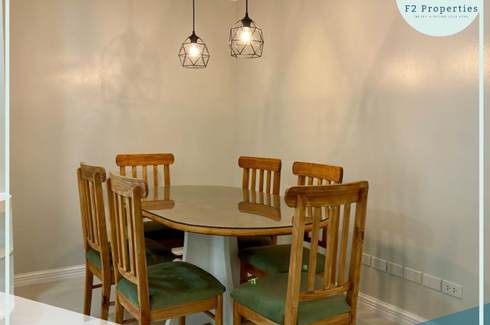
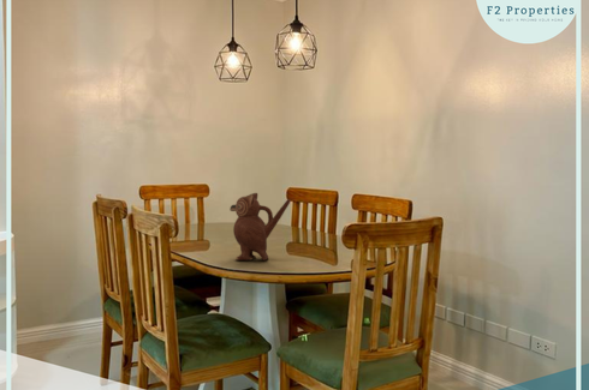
+ teapot [228,192,292,262]
